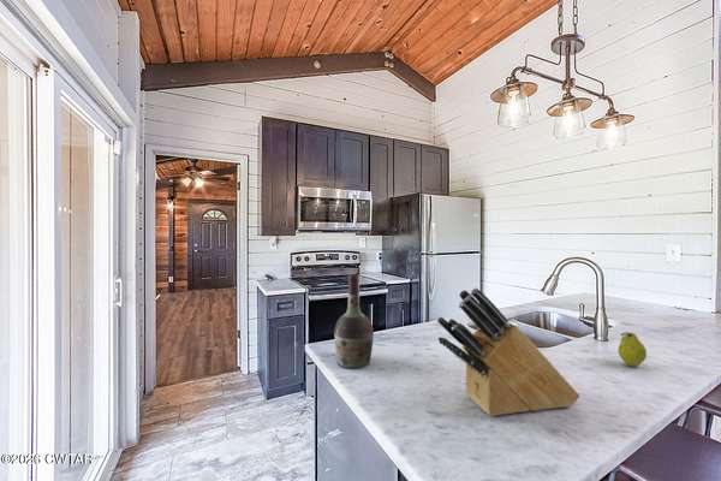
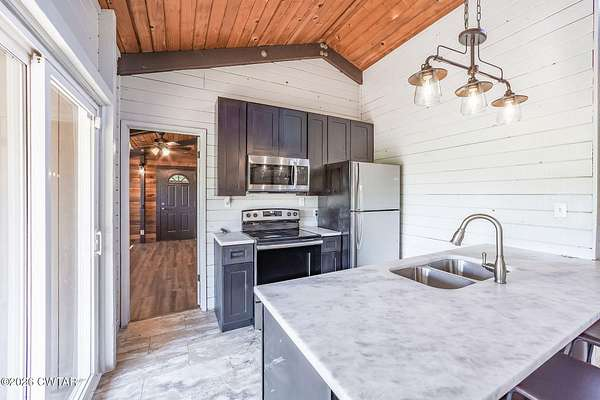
- fruit [616,331,648,368]
- knife block [436,287,580,417]
- cognac bottle [333,273,375,369]
